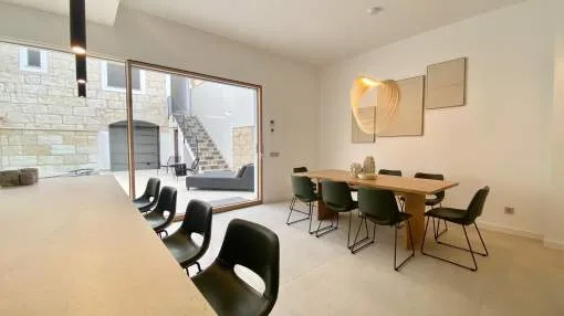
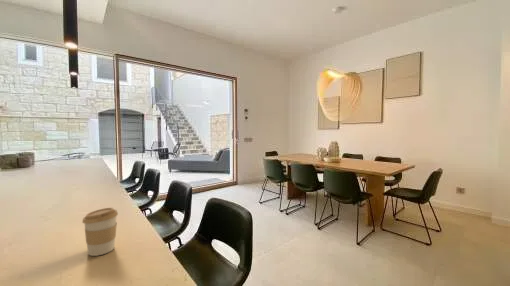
+ coffee cup [81,207,119,257]
